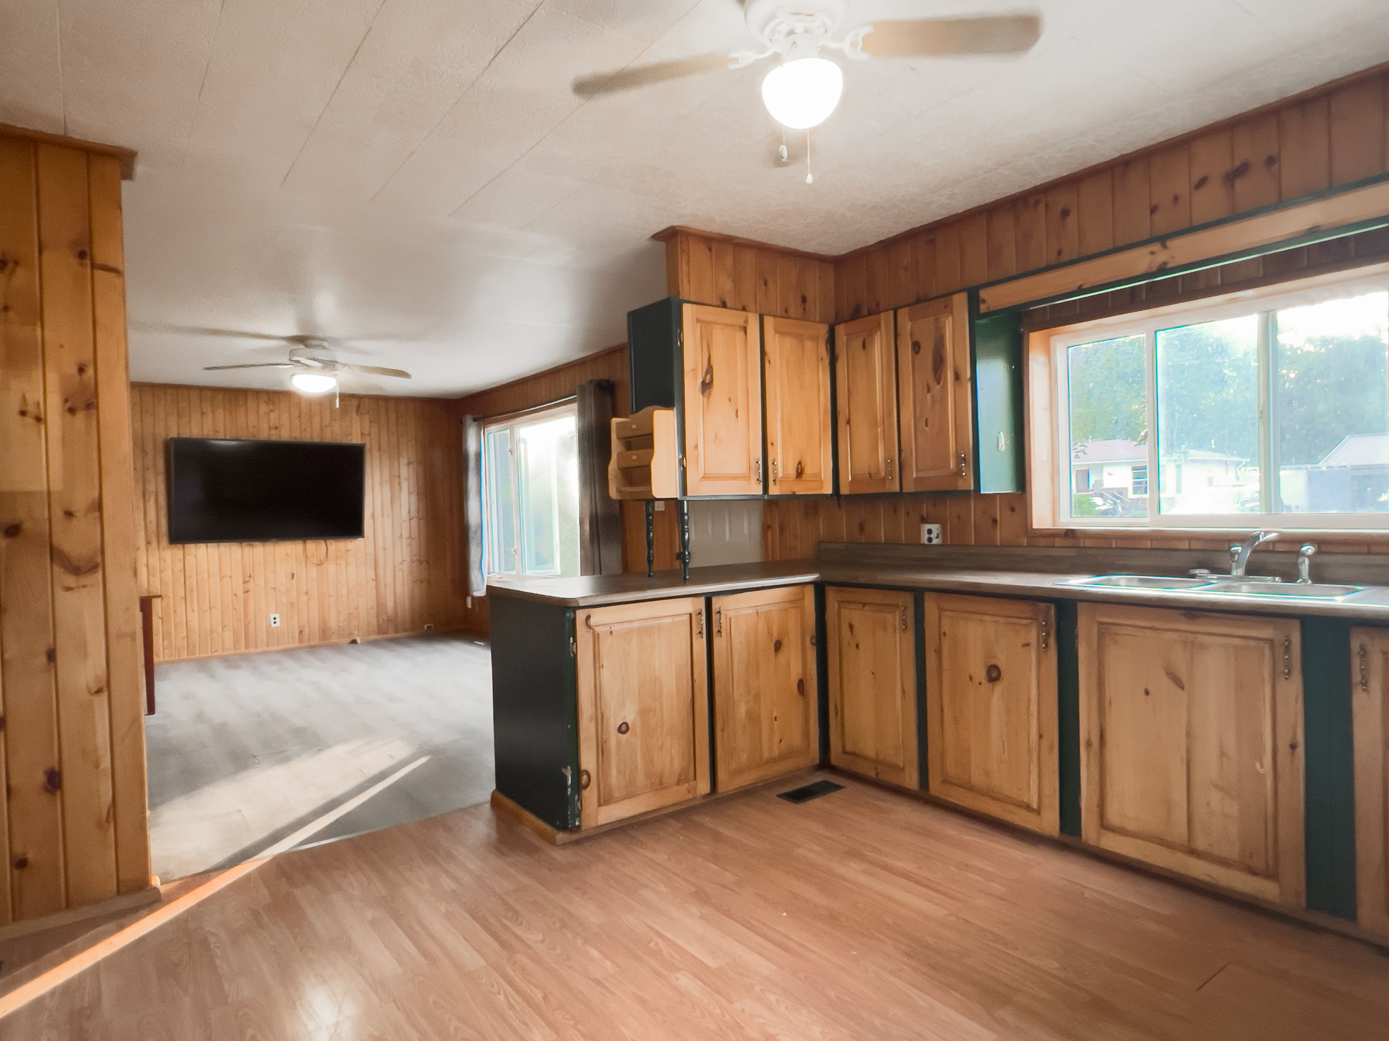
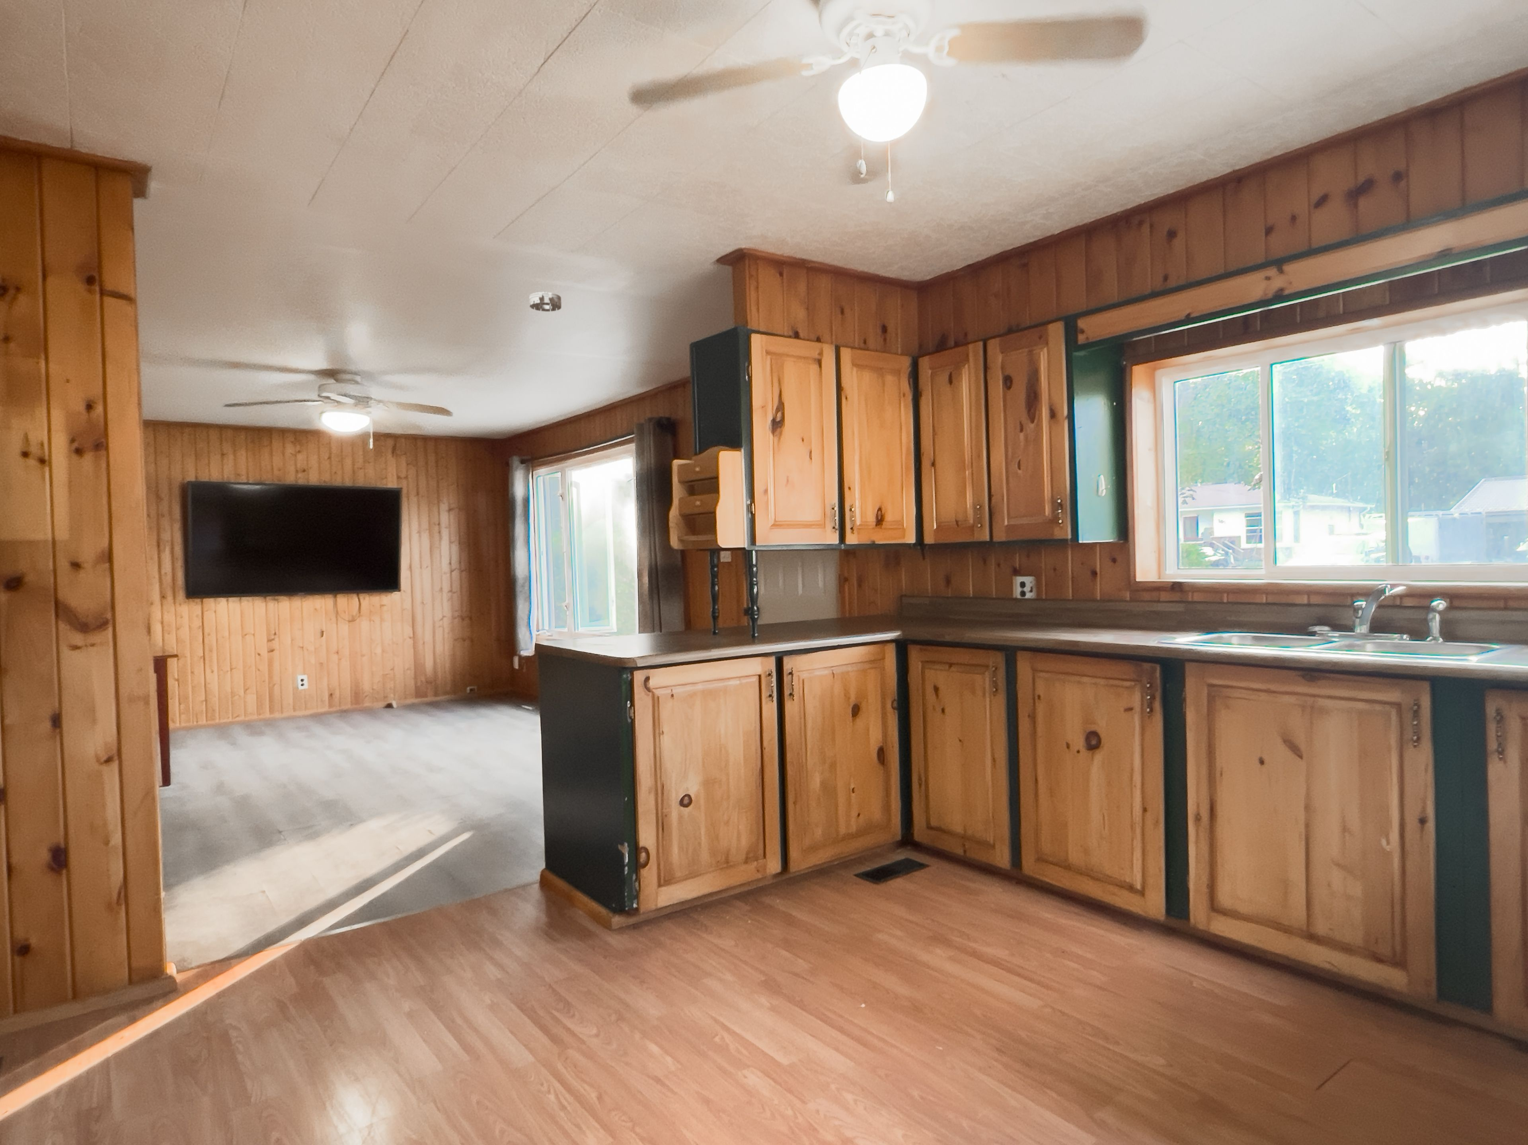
+ smoke detector [529,291,562,312]
